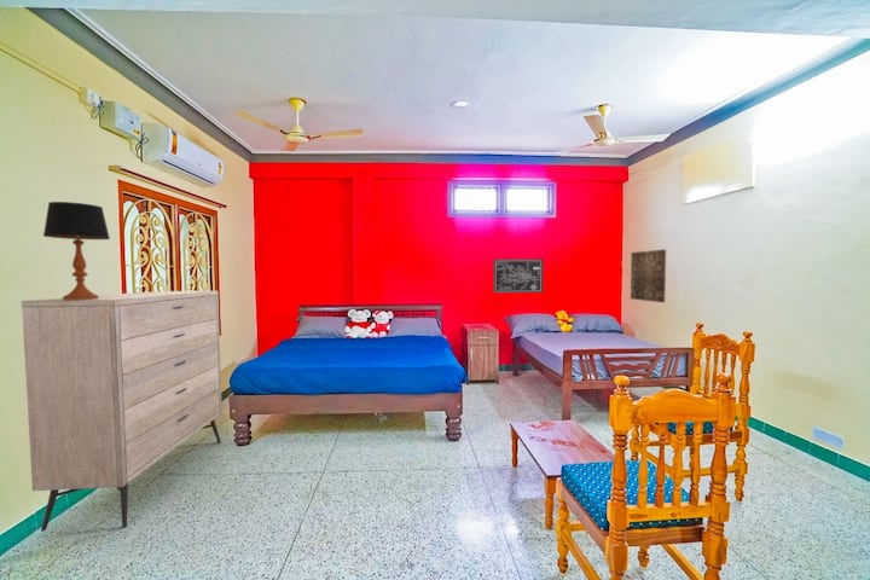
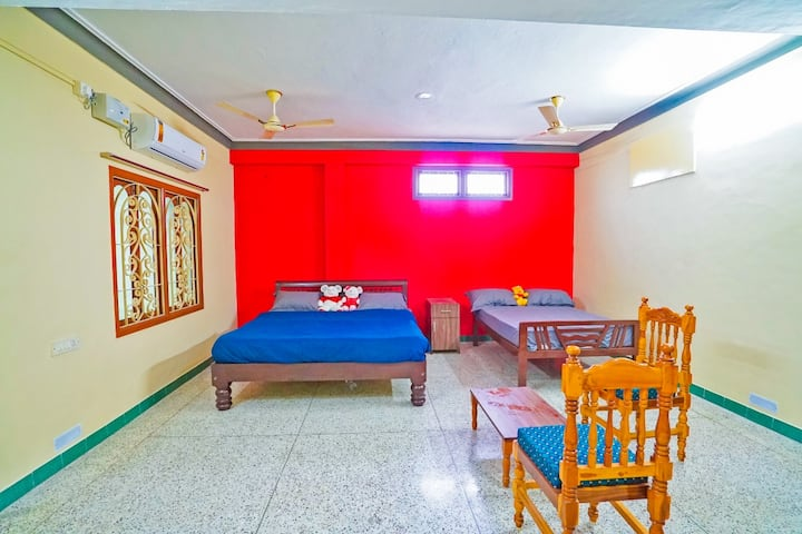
- wall art [493,257,544,294]
- dresser [21,290,224,533]
- table lamp [42,201,111,300]
- wall art [630,249,667,303]
